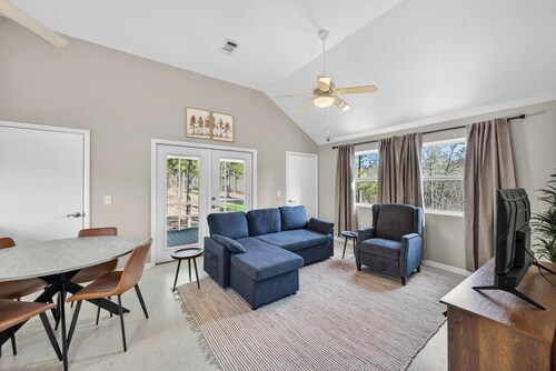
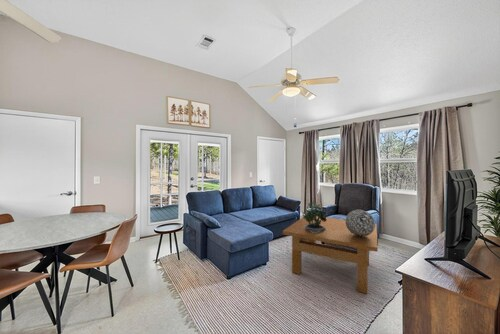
+ potted plant [301,201,327,233]
+ decorative sphere [345,209,376,236]
+ table [282,216,378,295]
